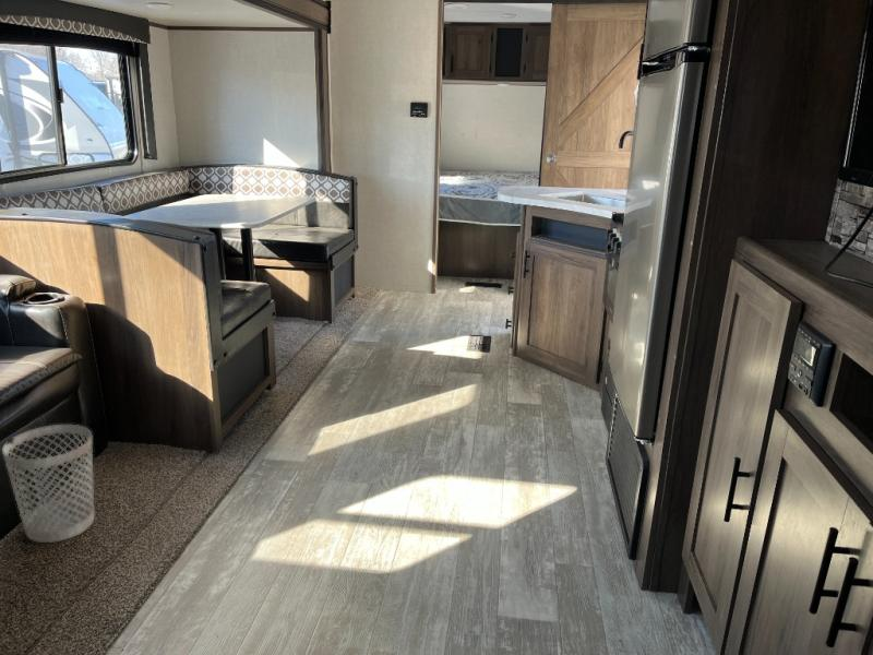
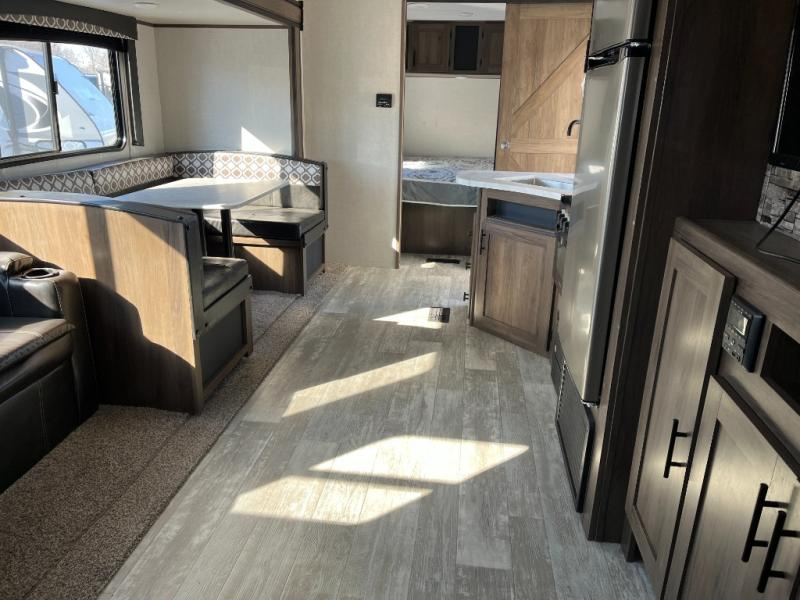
- wastebasket [1,424,95,544]
